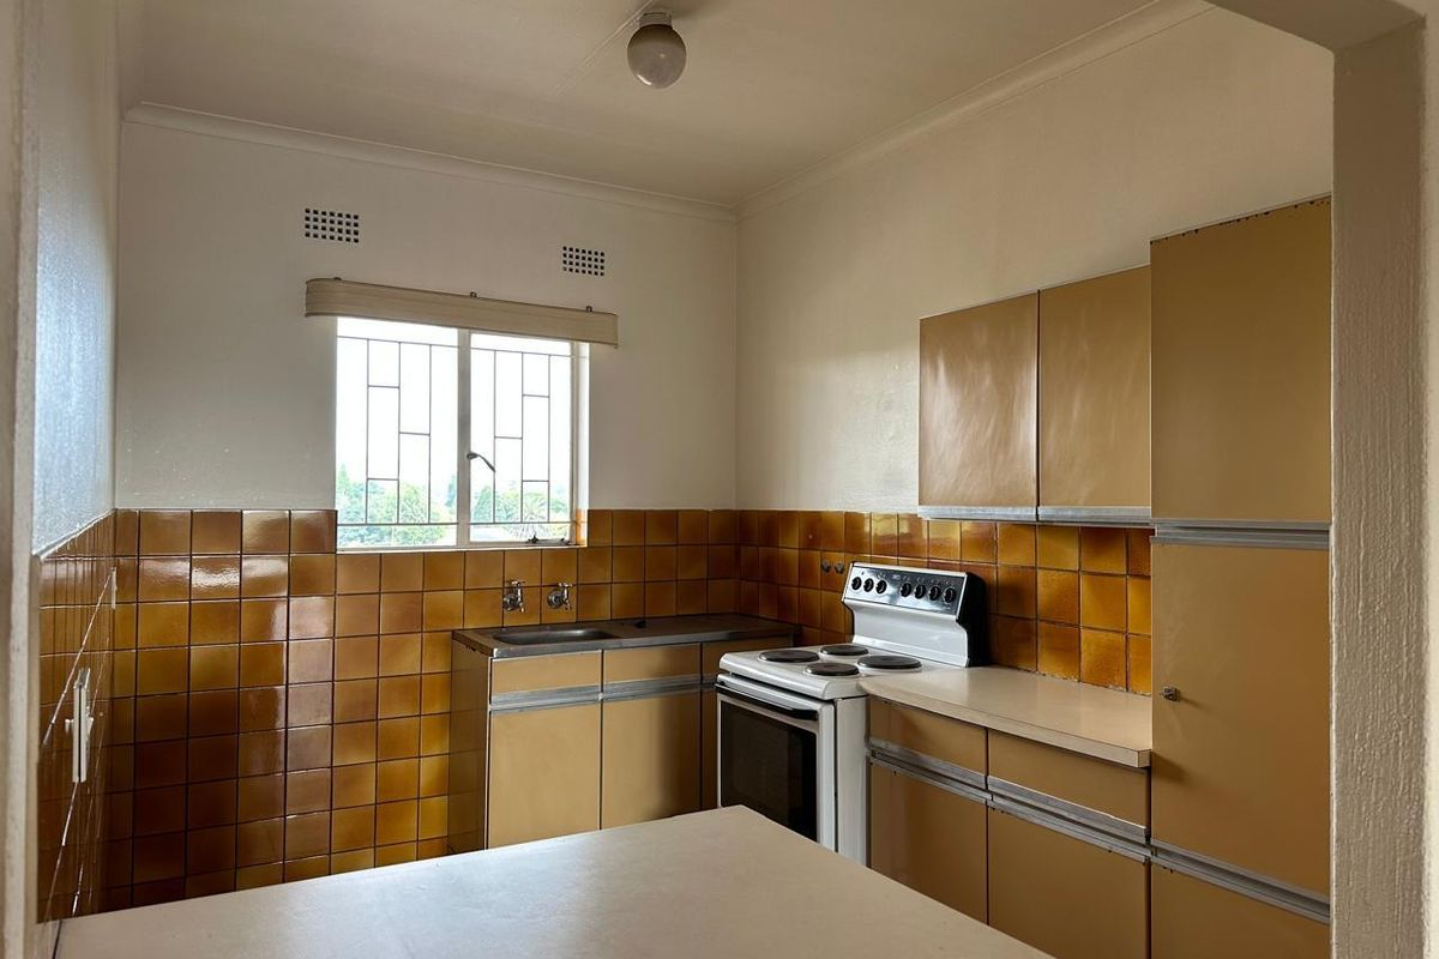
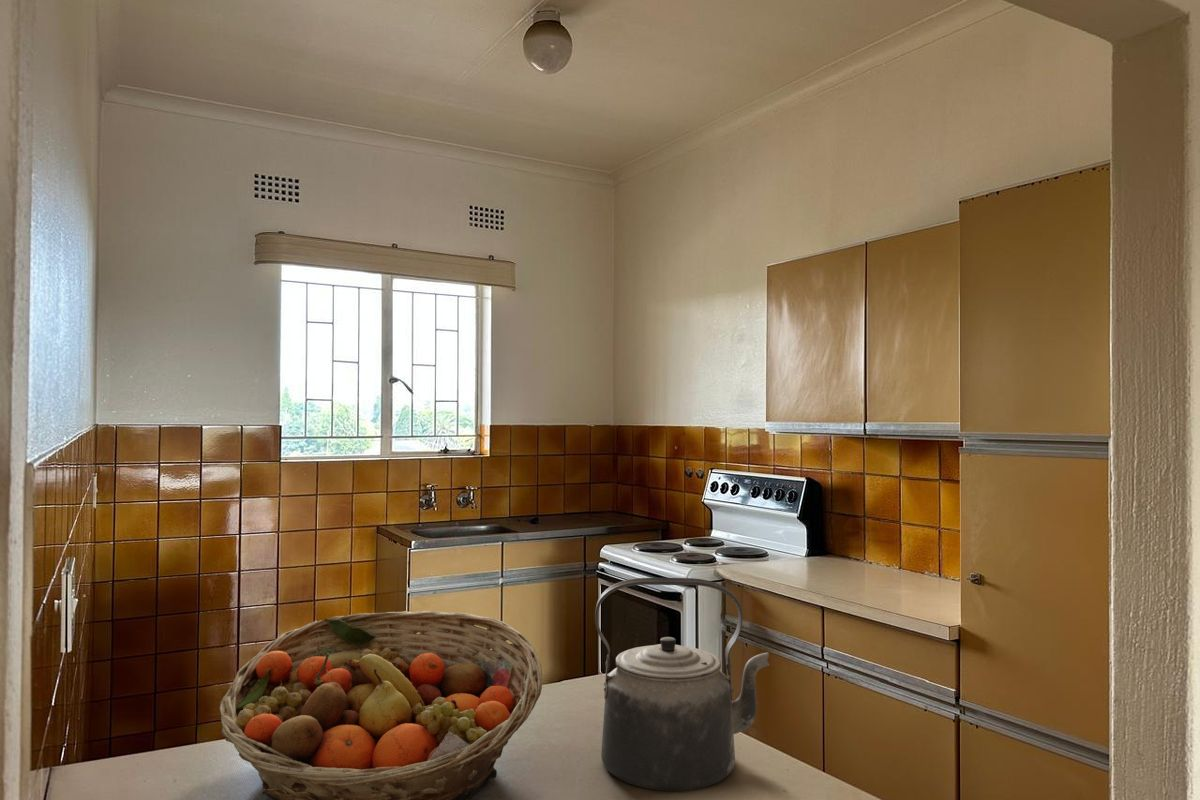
+ kettle [594,577,770,792]
+ fruit basket [218,610,543,800]
